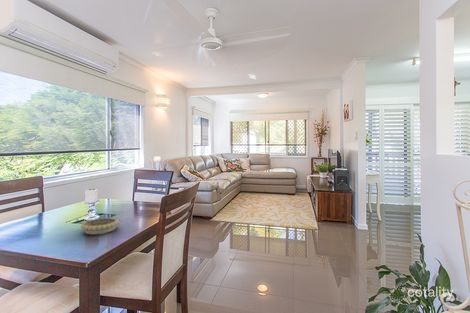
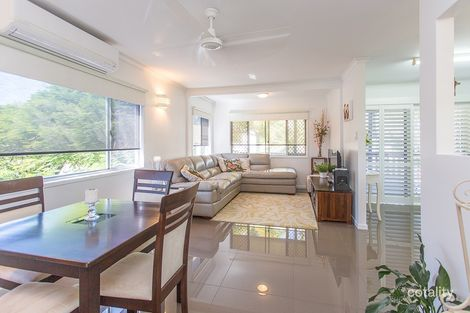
- decorative bowl [80,217,120,235]
